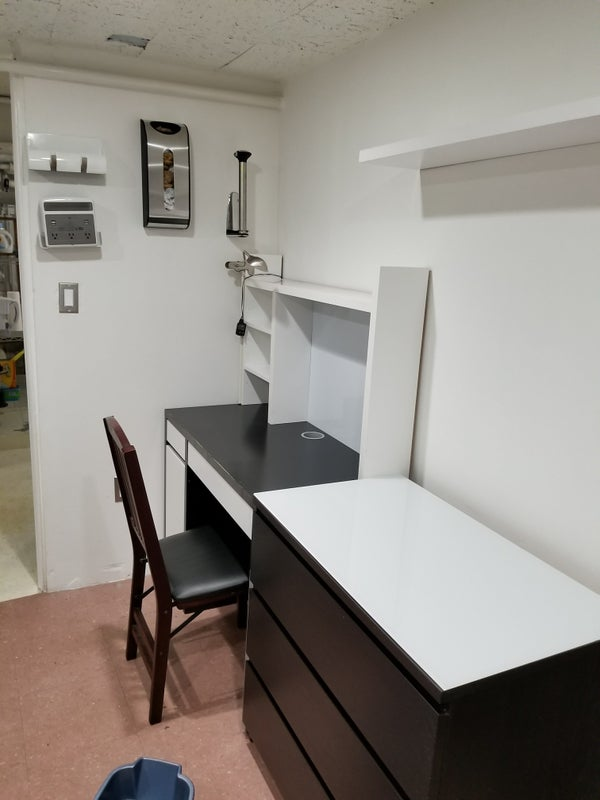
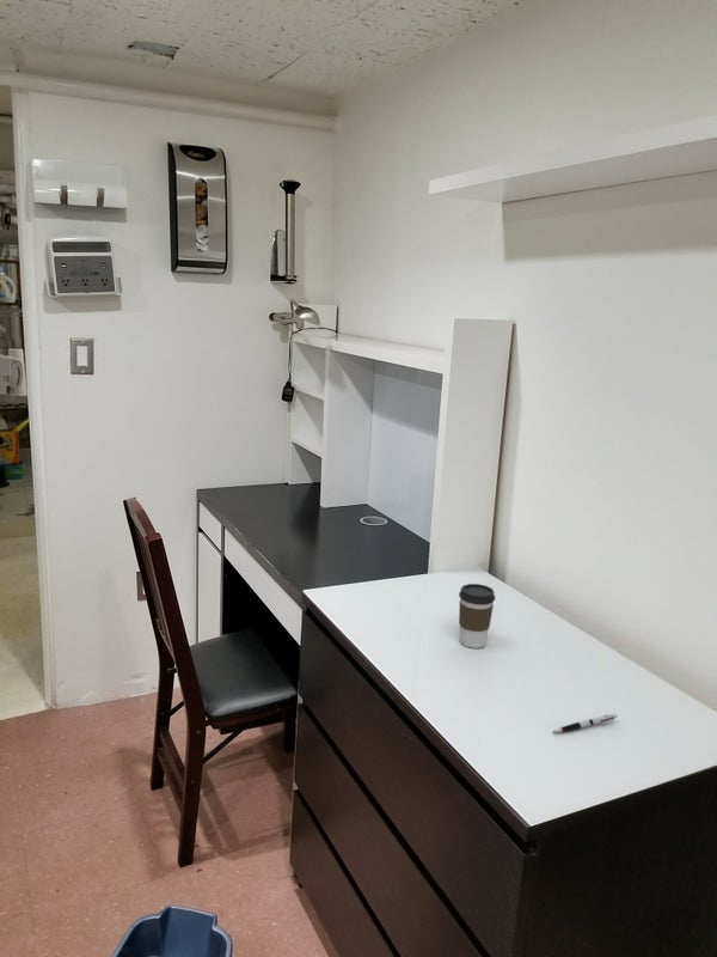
+ pen [552,713,619,734]
+ coffee cup [458,583,496,650]
